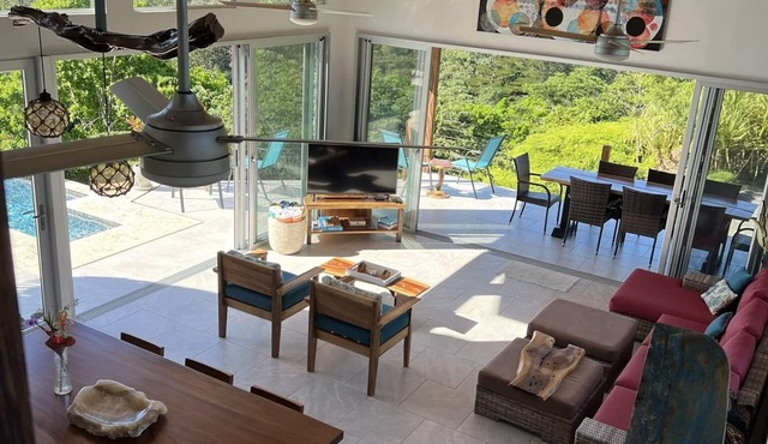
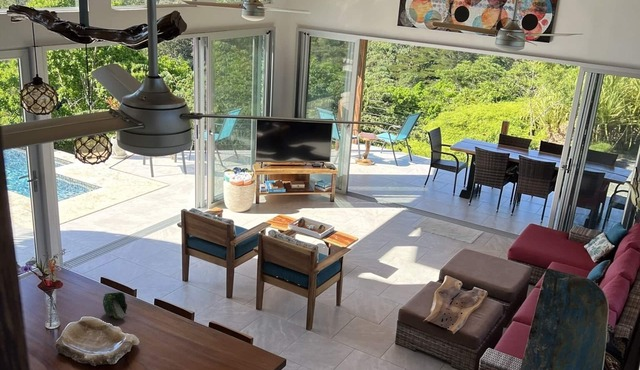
+ decorative bowl [102,291,128,319]
